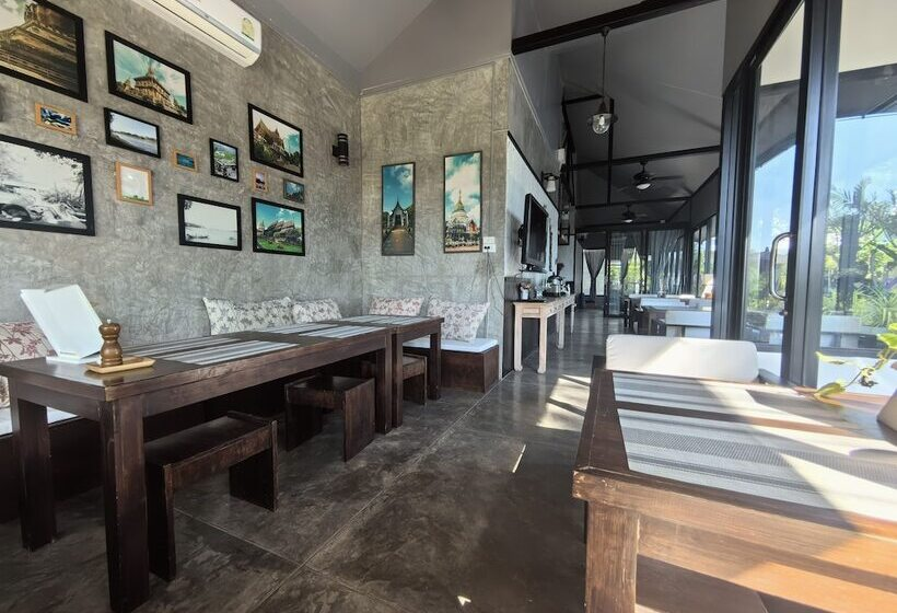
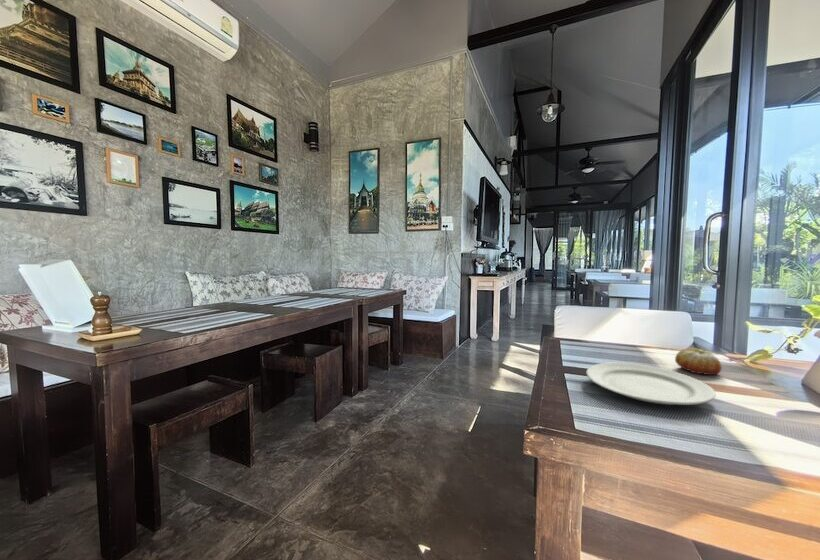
+ chinaware [585,362,717,406]
+ fruit [674,347,723,376]
